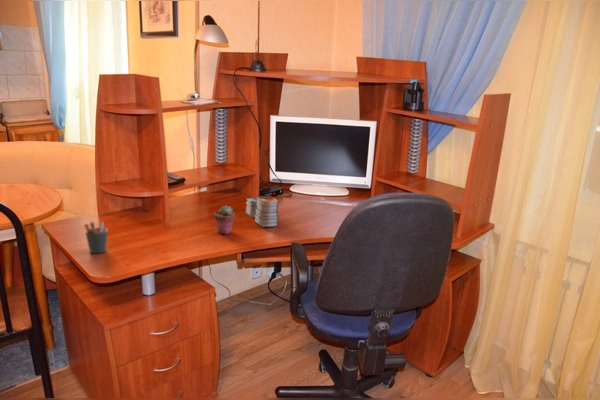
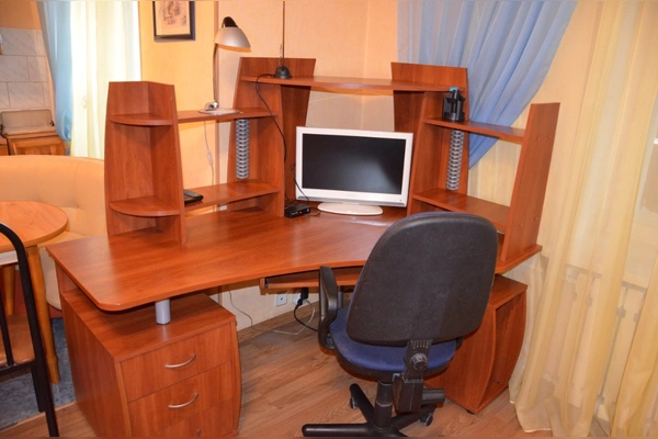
- book [245,195,279,228]
- potted succulent [213,204,236,235]
- pen holder [83,221,109,254]
